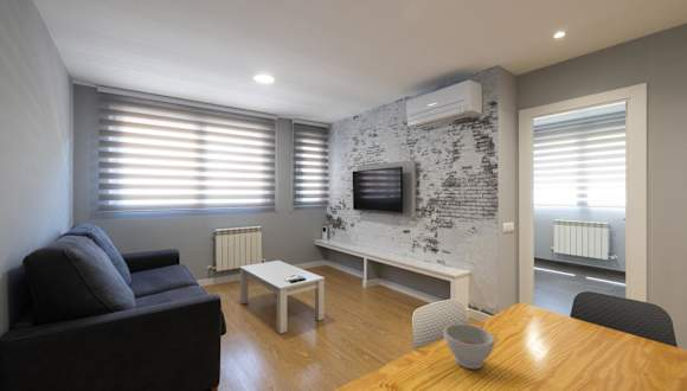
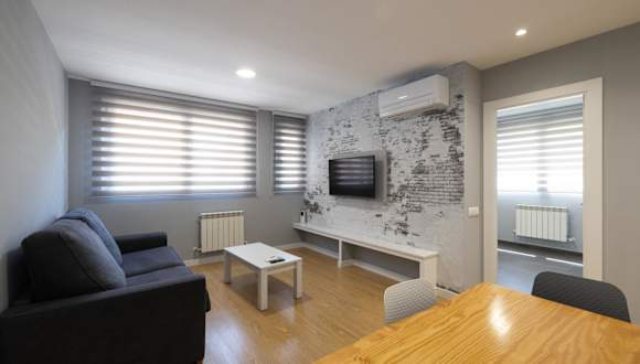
- bowl [443,322,496,370]
